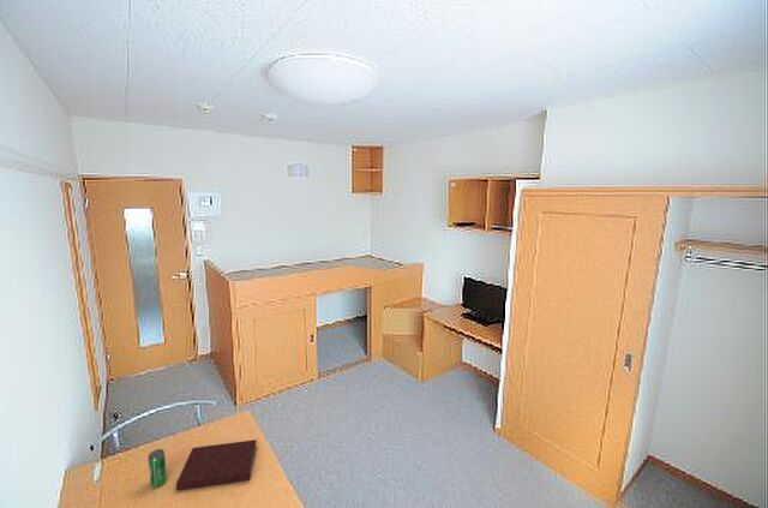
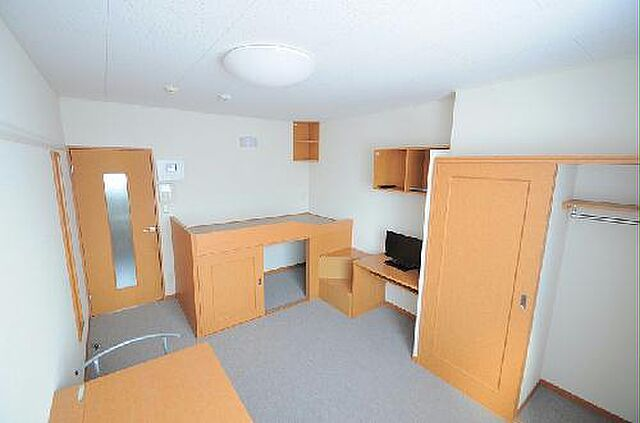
- notebook [175,438,258,492]
- beverage can [146,448,168,489]
